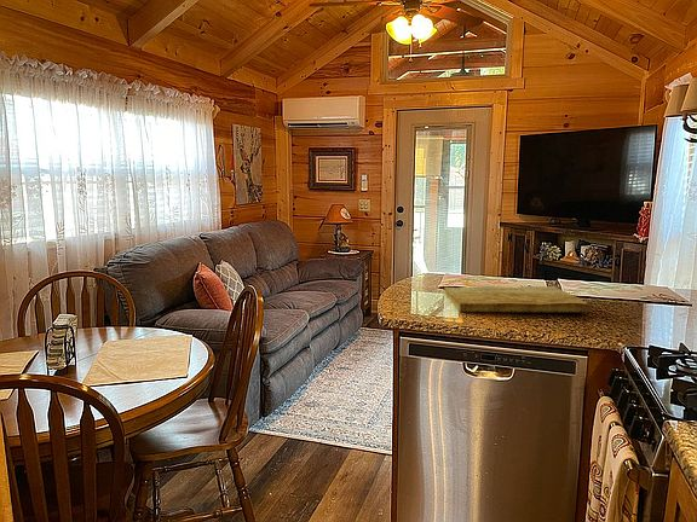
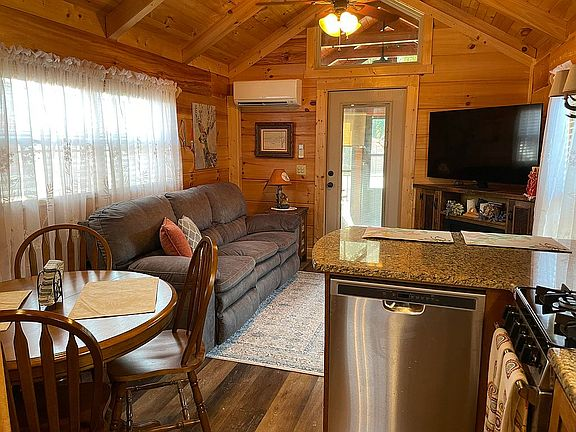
- cutting board [443,285,589,313]
